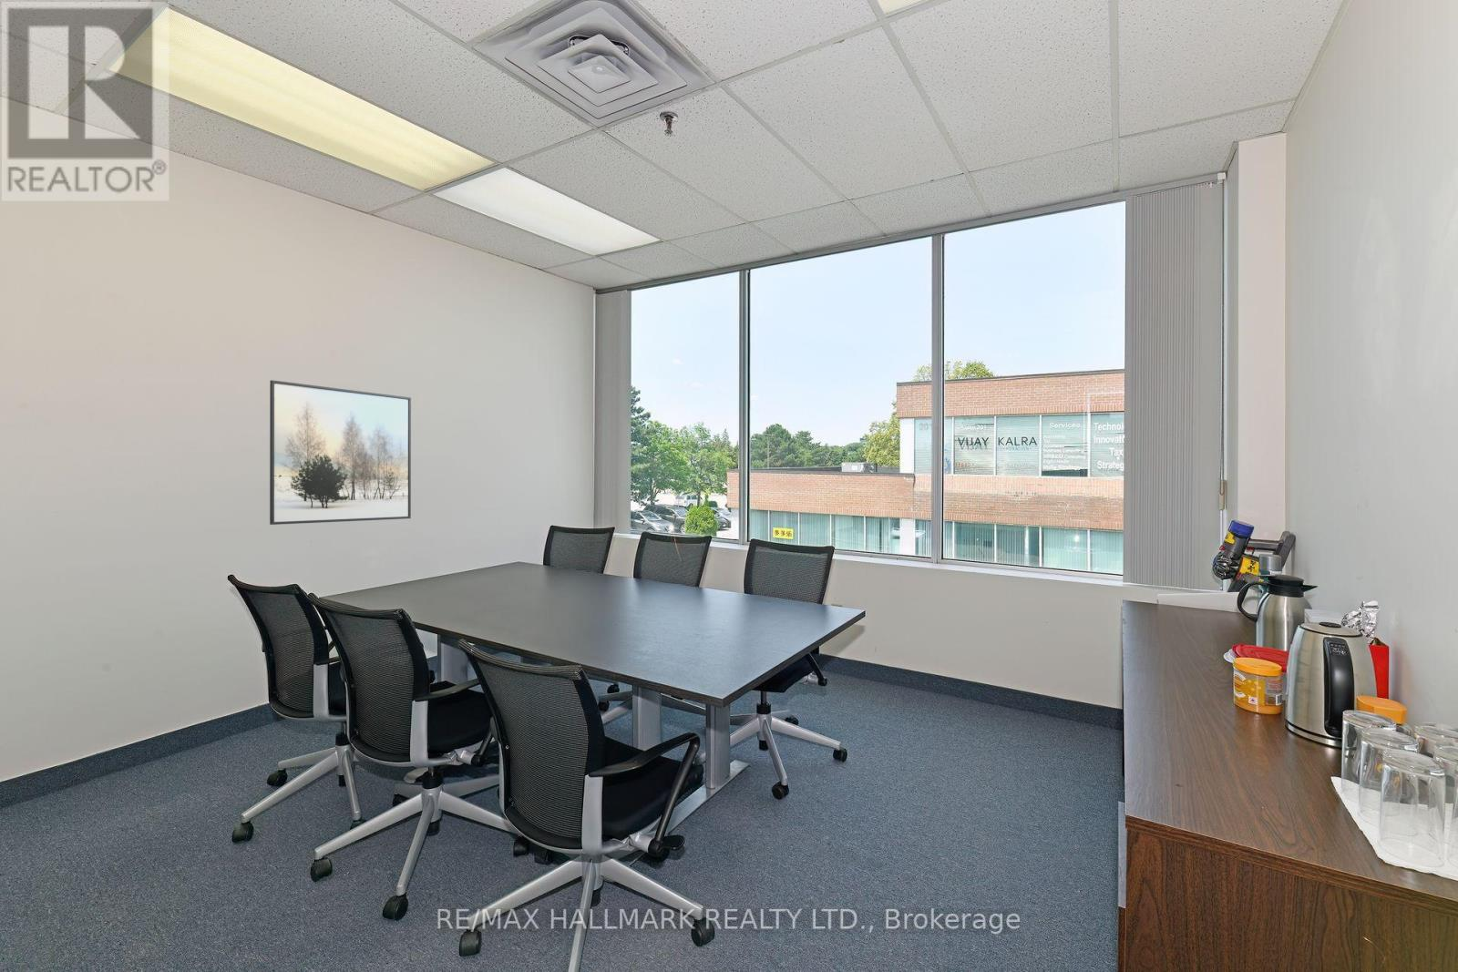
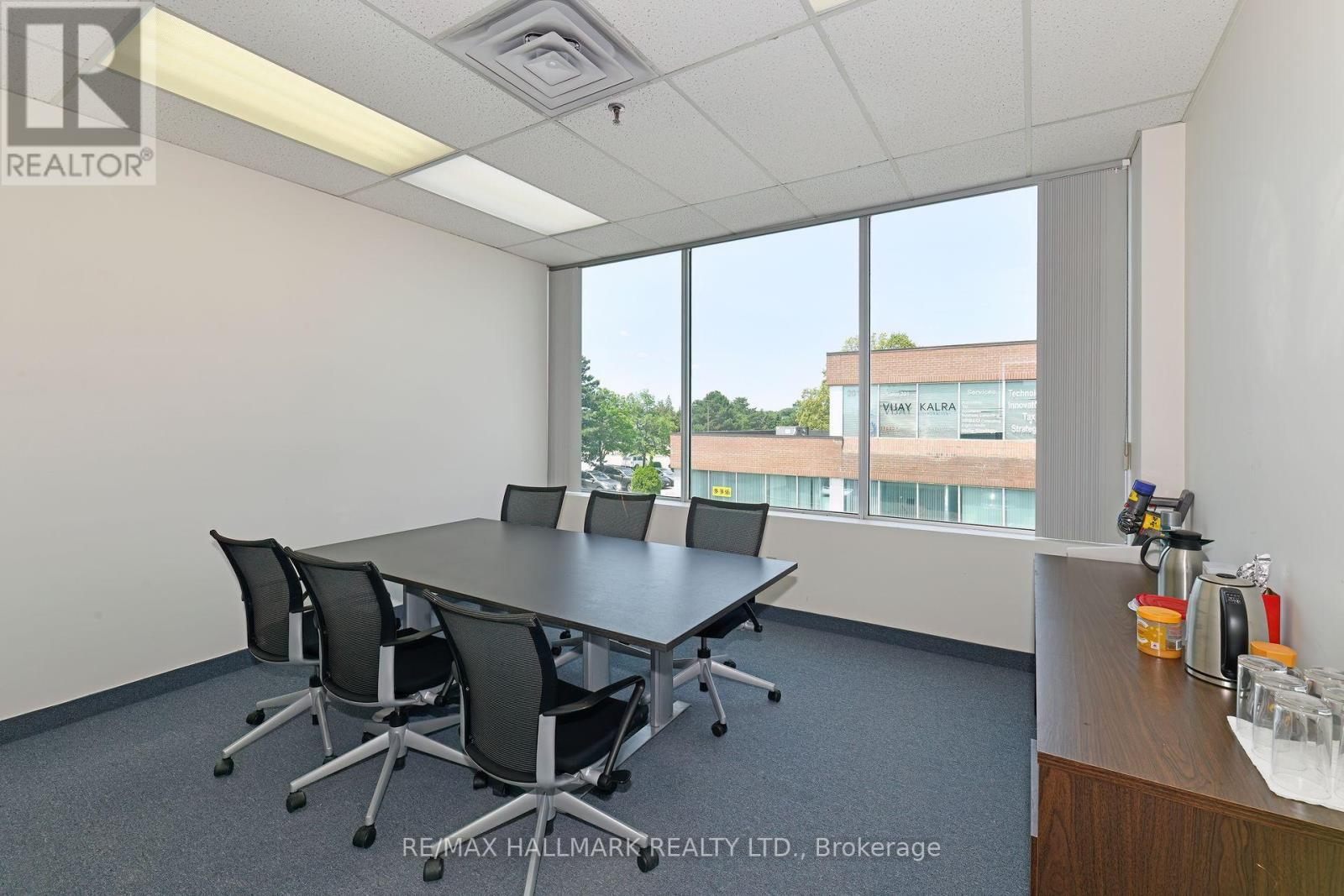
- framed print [269,379,412,526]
